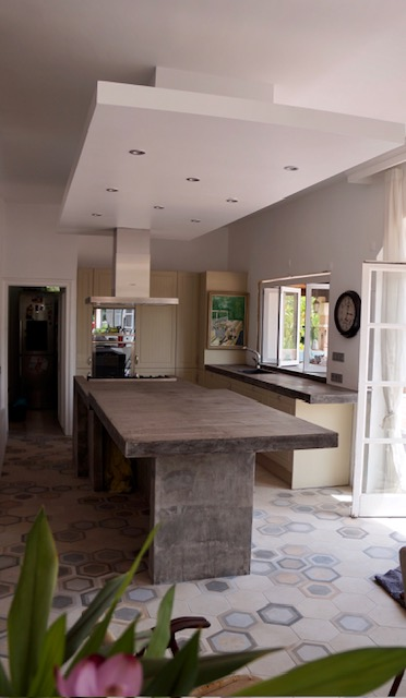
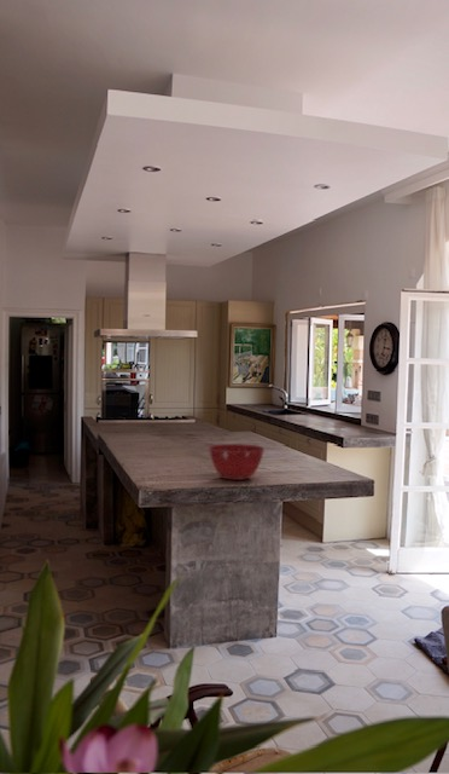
+ mixing bowl [208,443,266,481]
